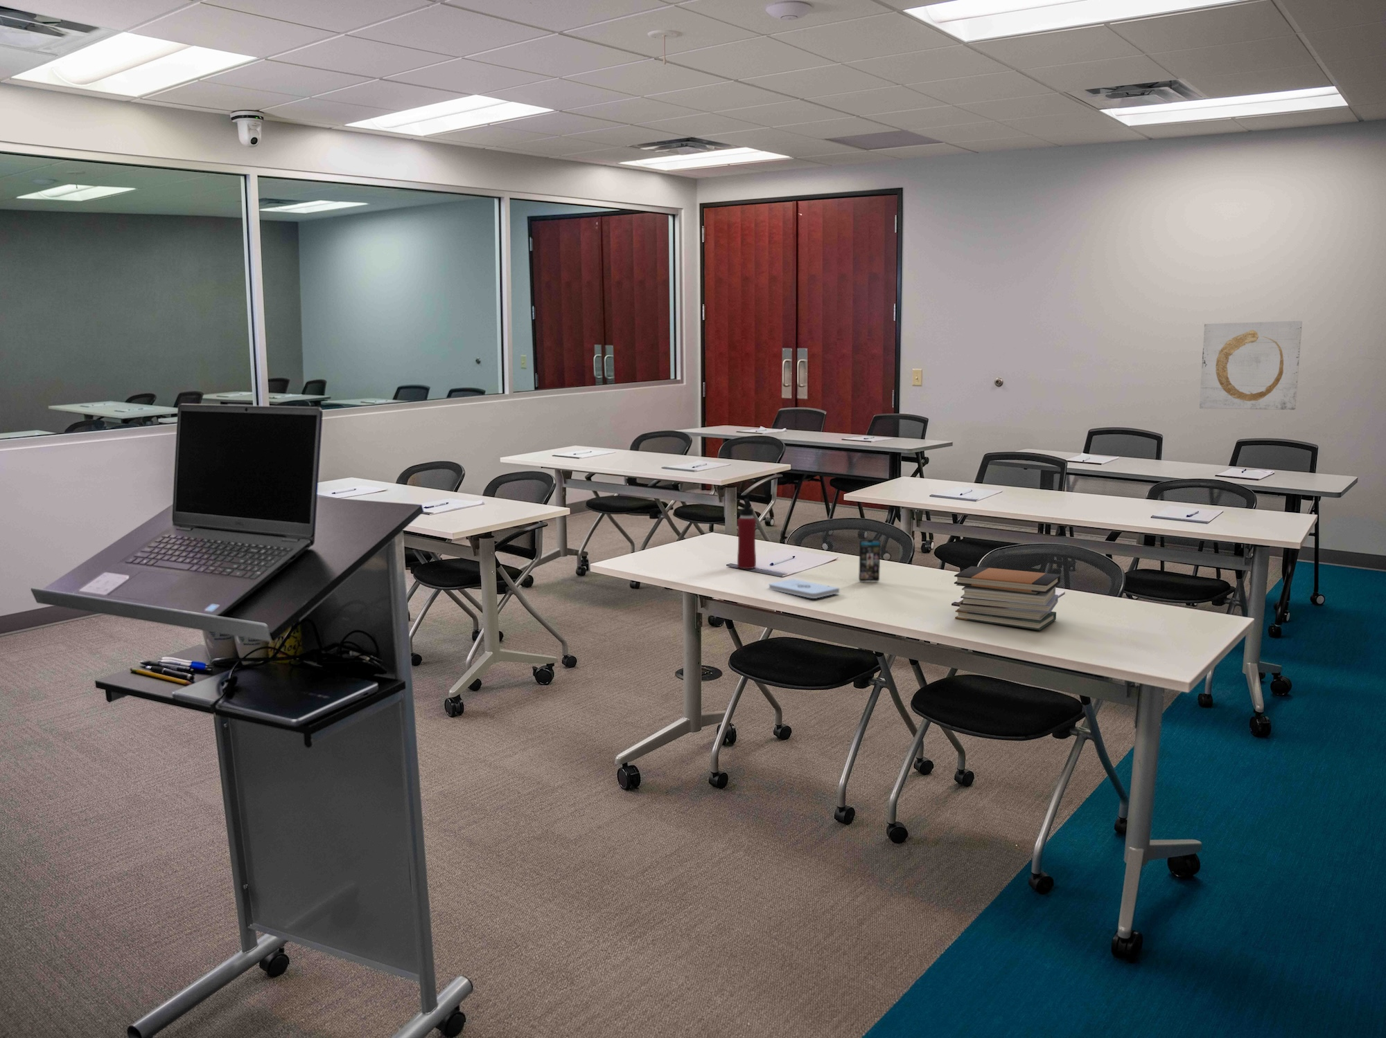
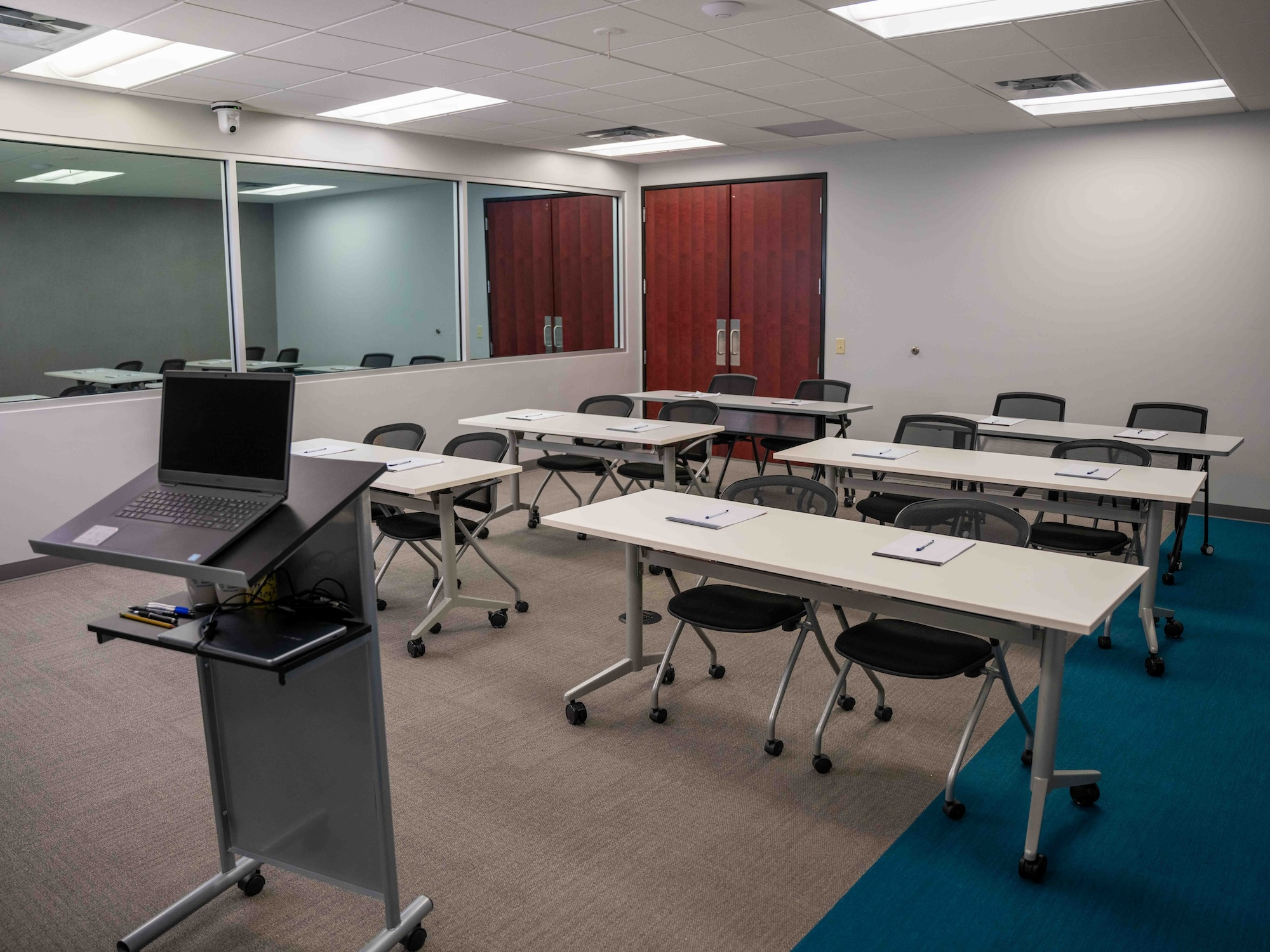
- wall art [1199,321,1303,410]
- water bottle [737,498,756,569]
- notepad [768,579,840,600]
- smartphone [858,539,882,582]
- book stack [954,566,1061,631]
